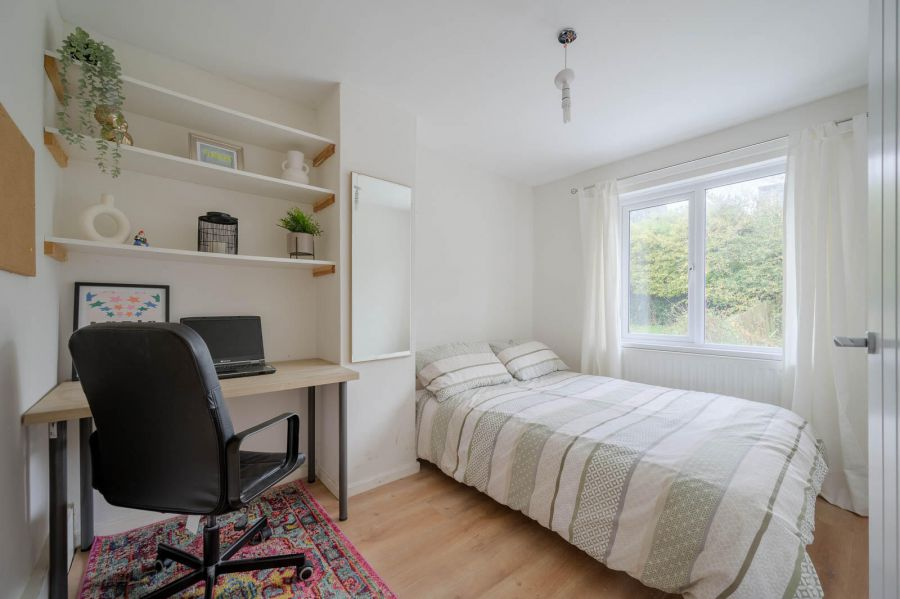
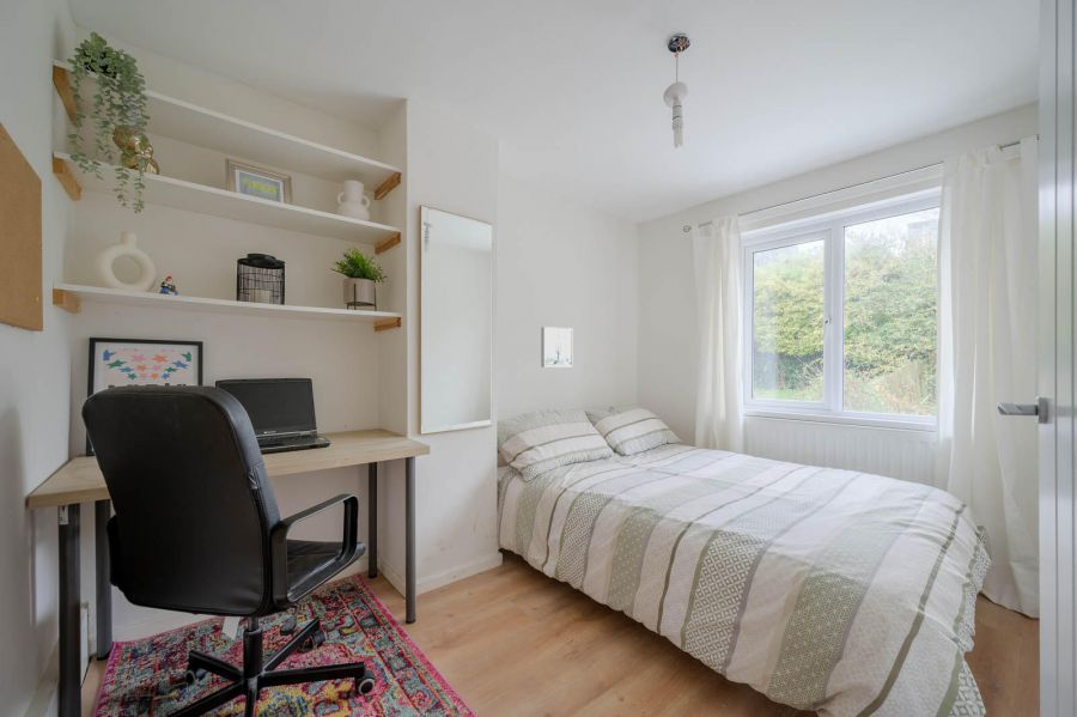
+ wall art [540,326,574,369]
